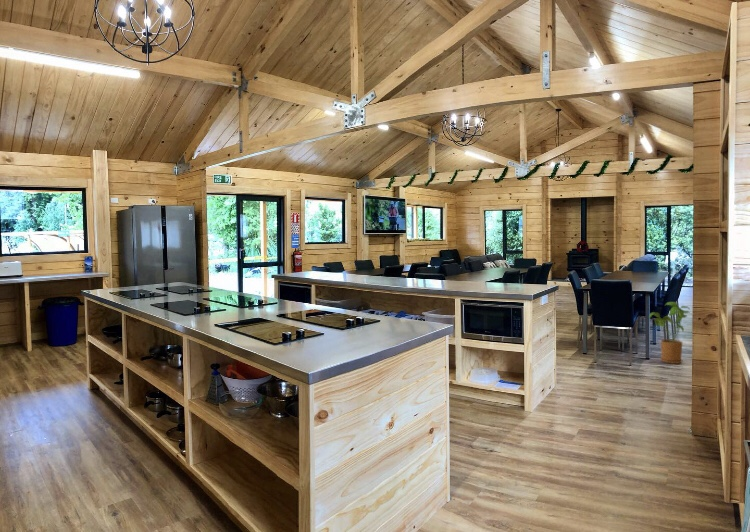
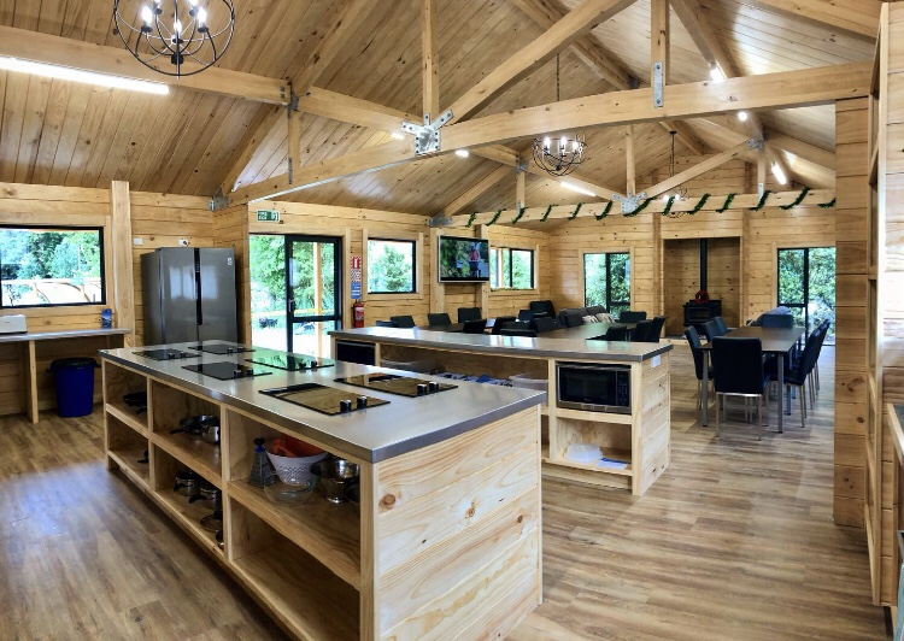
- house plant [648,301,691,365]
